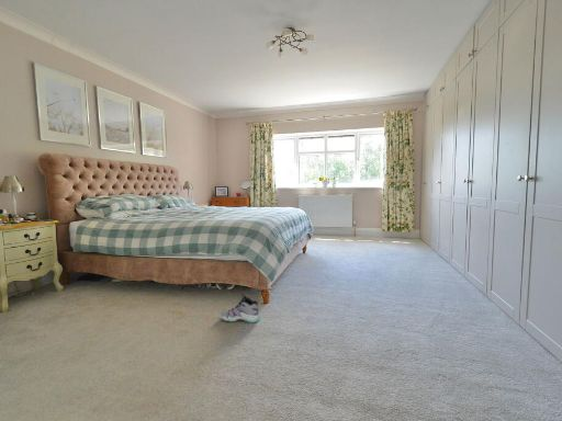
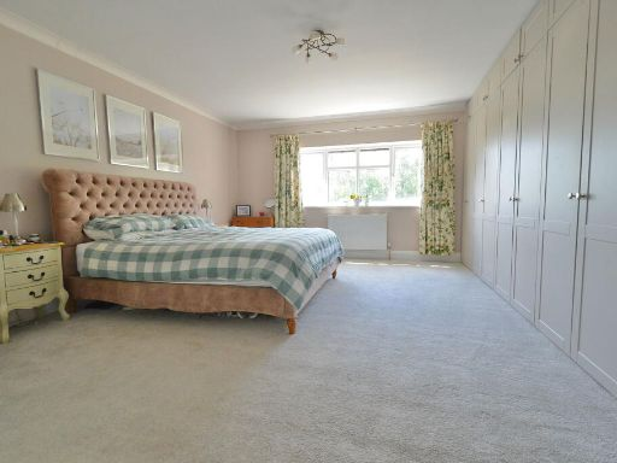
- sneaker [218,291,260,323]
